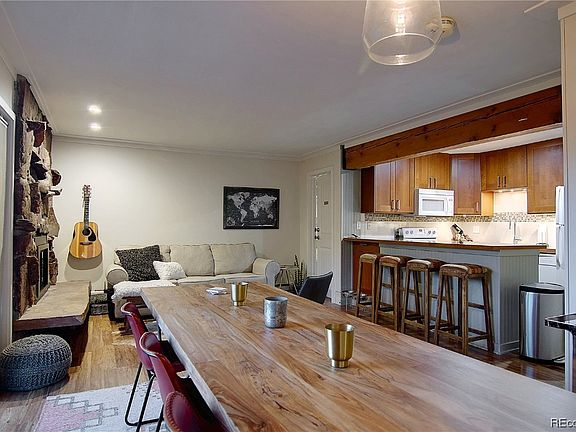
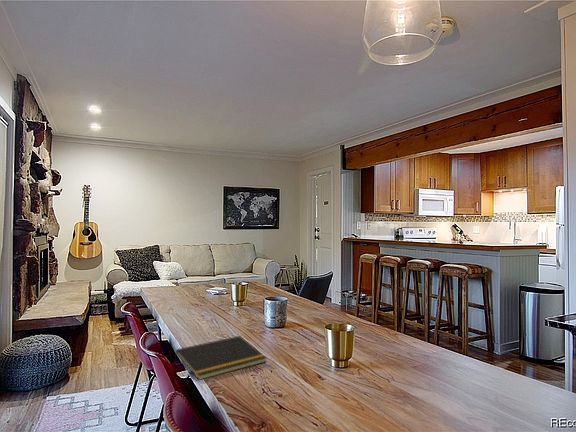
+ notepad [173,335,267,381]
